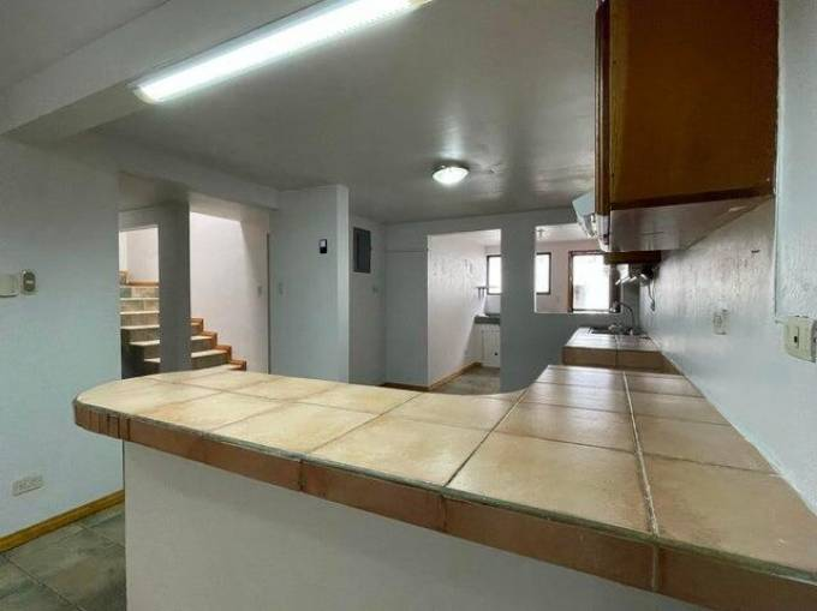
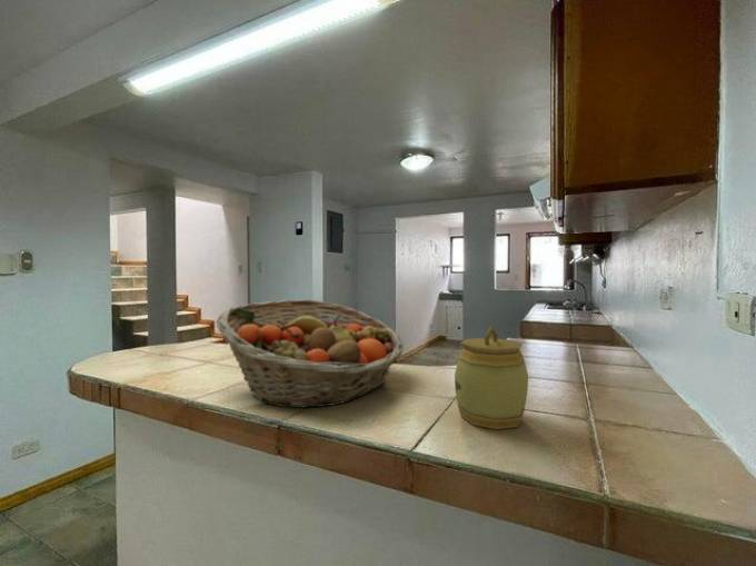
+ fruit basket [216,299,405,409]
+ jar [454,326,529,430]
